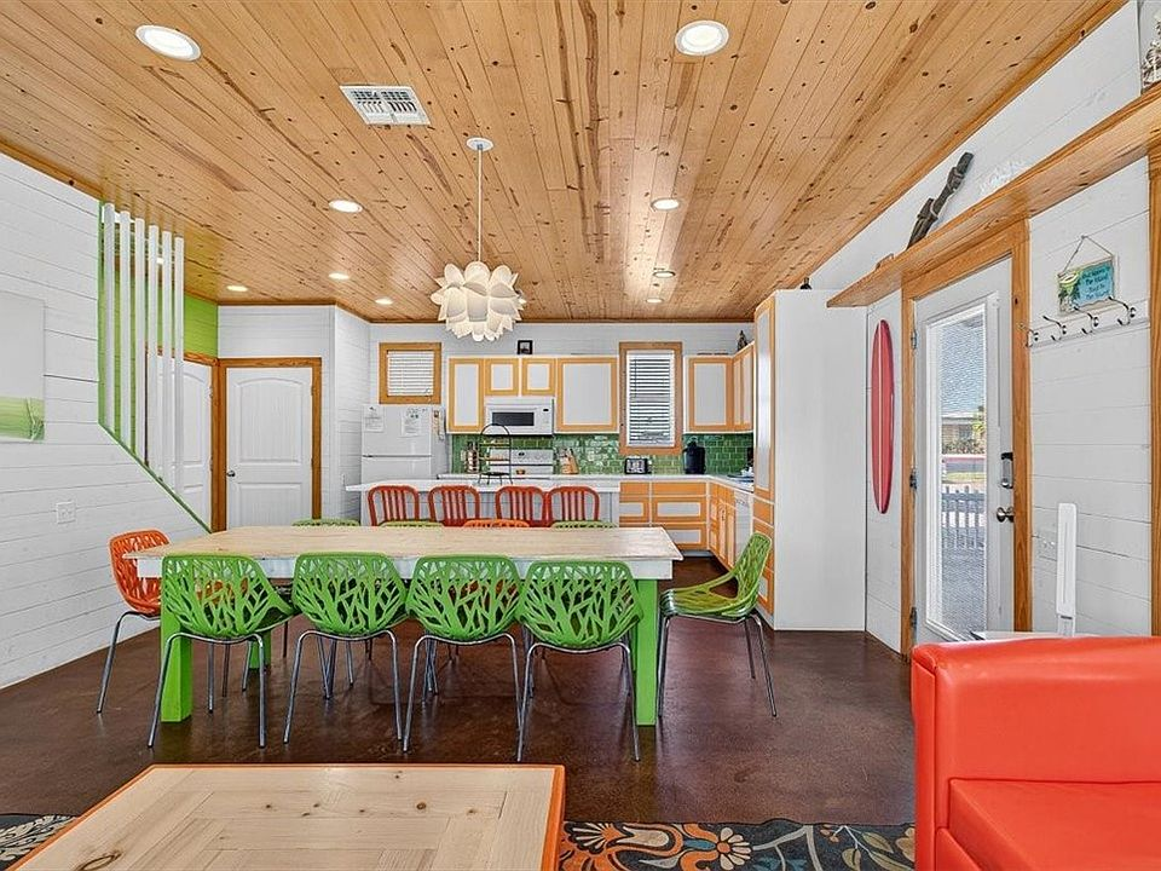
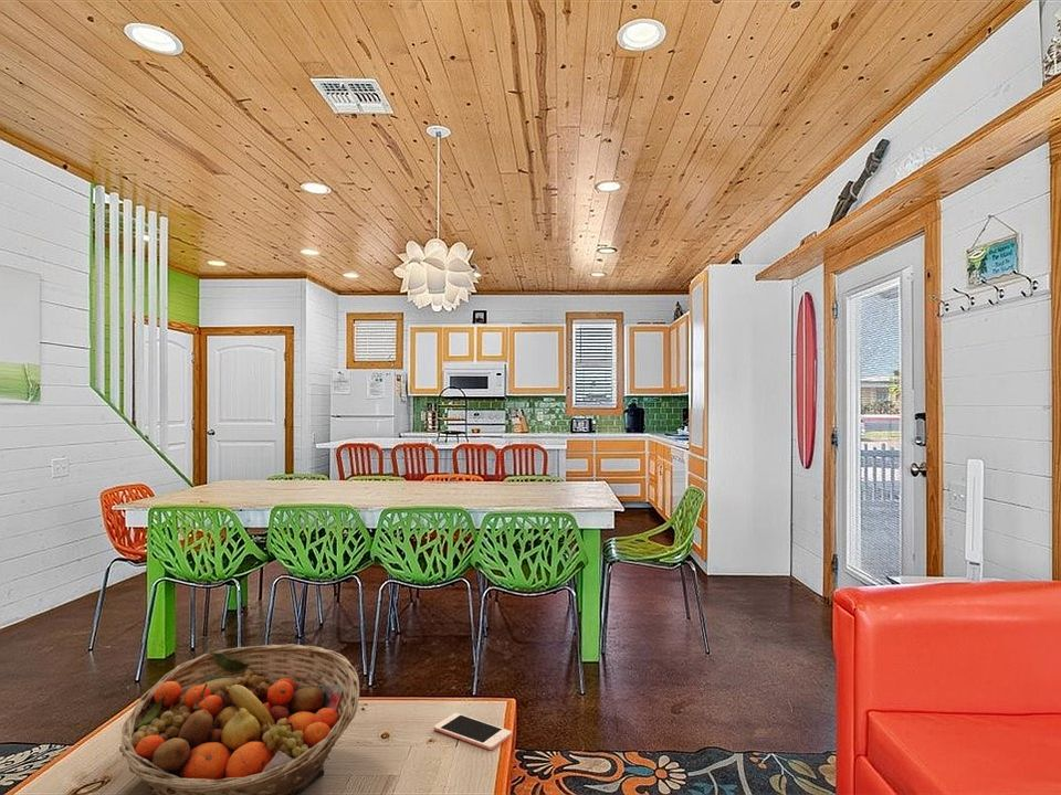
+ fruit basket [118,643,360,795]
+ cell phone [433,712,513,751]
